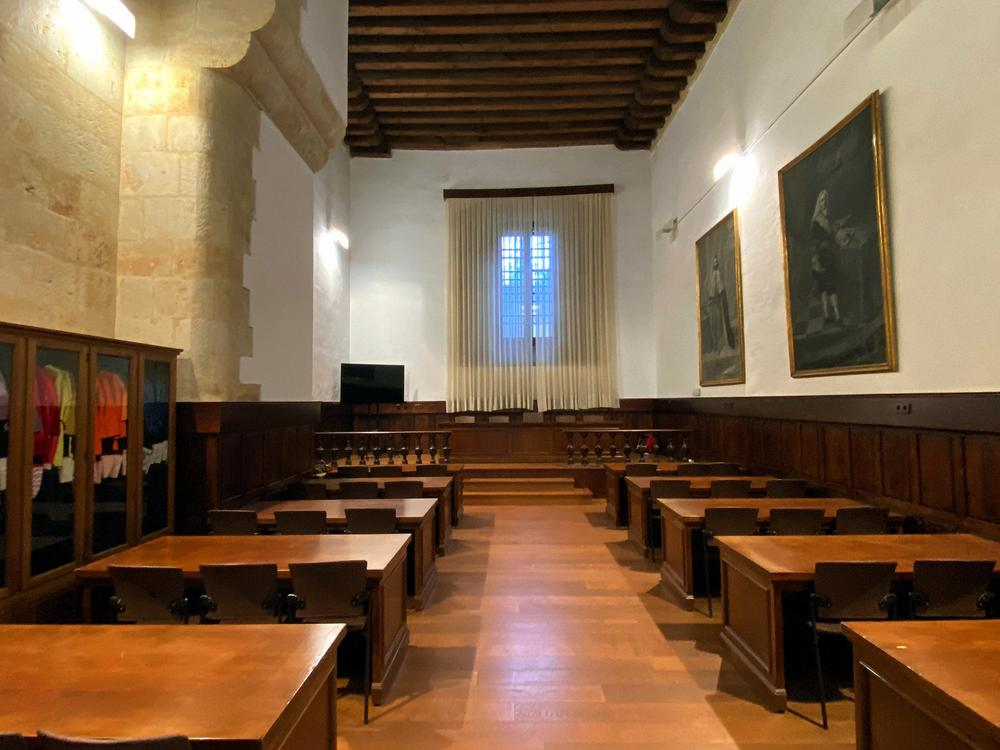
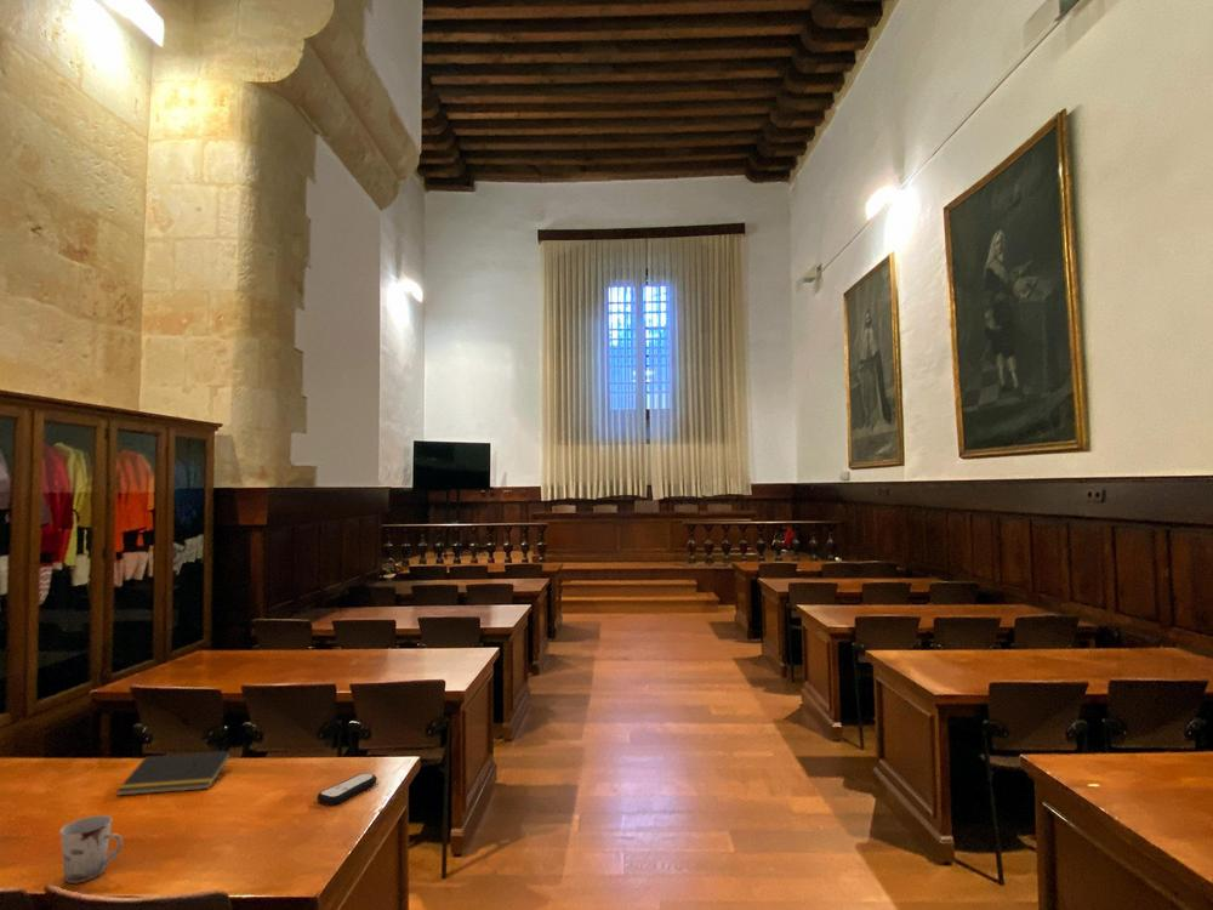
+ cup [59,814,124,885]
+ remote control [315,772,378,806]
+ notepad [115,750,233,797]
